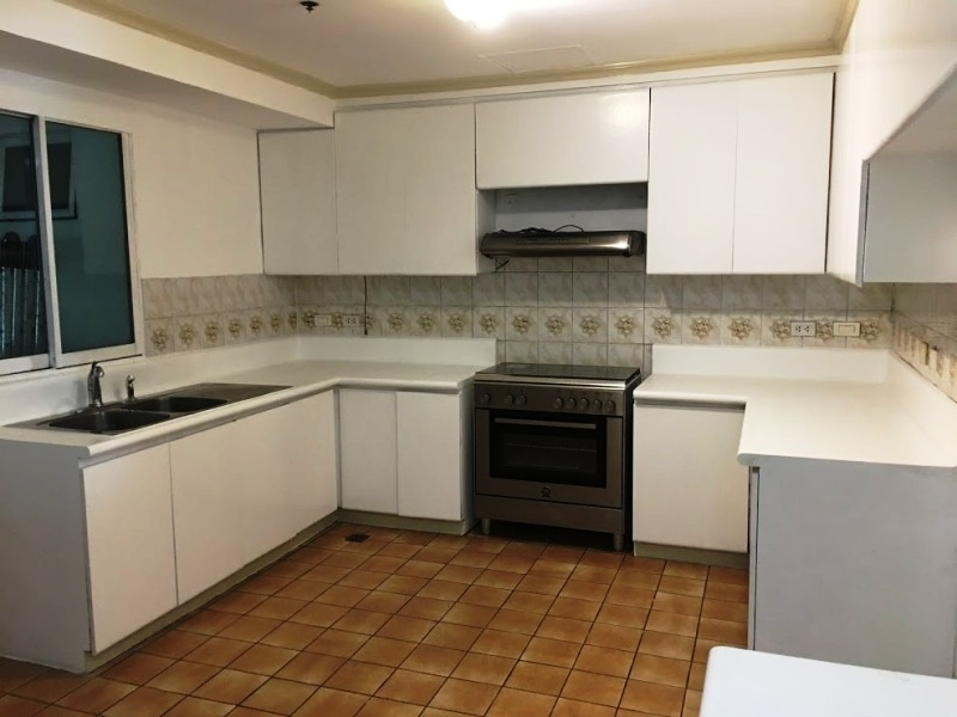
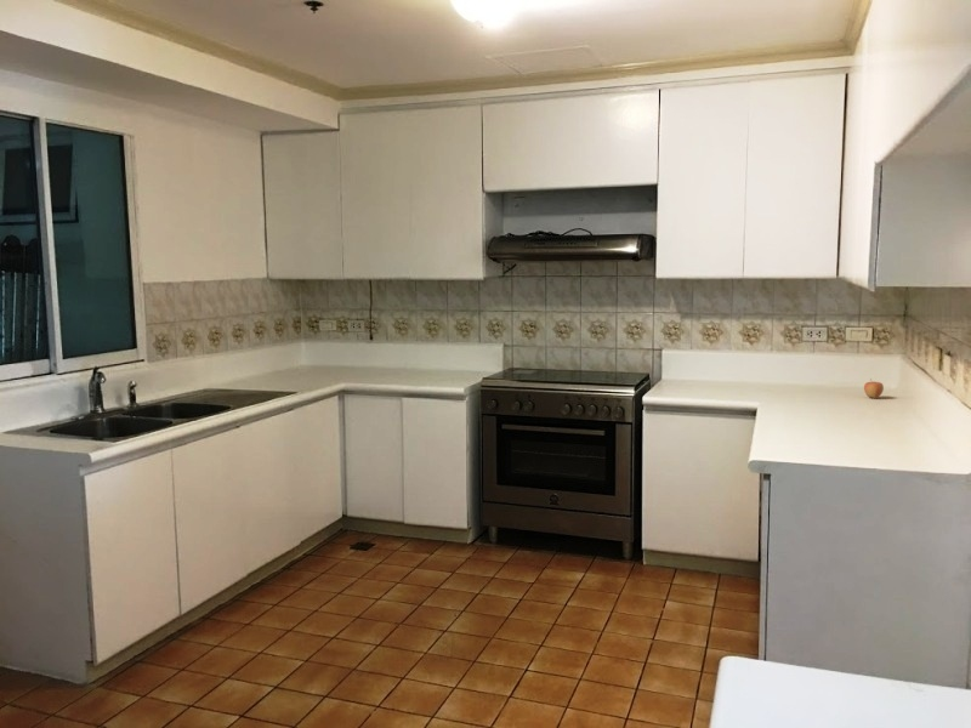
+ apple [863,377,885,399]
